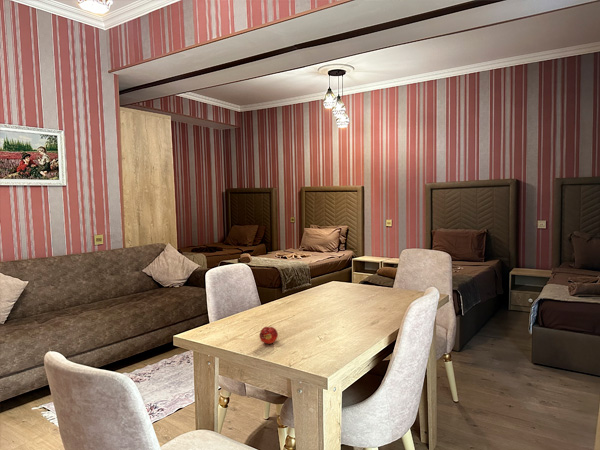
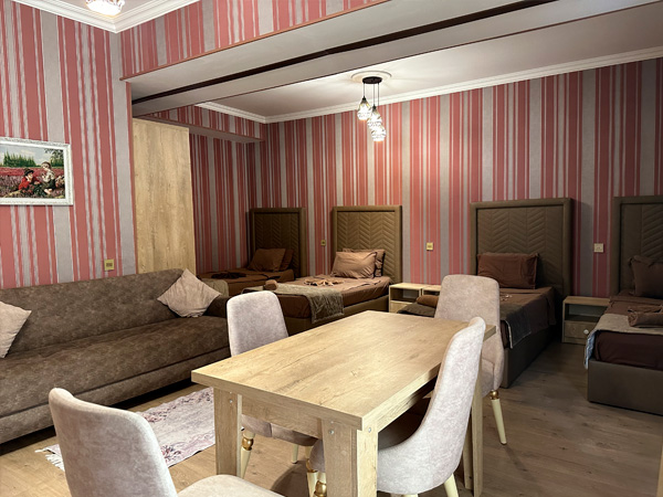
- fruit [258,326,279,345]
